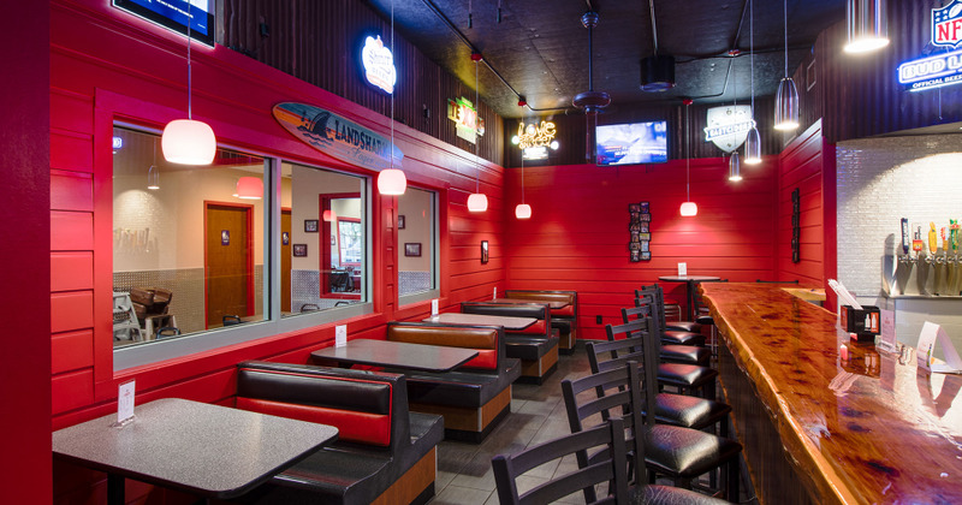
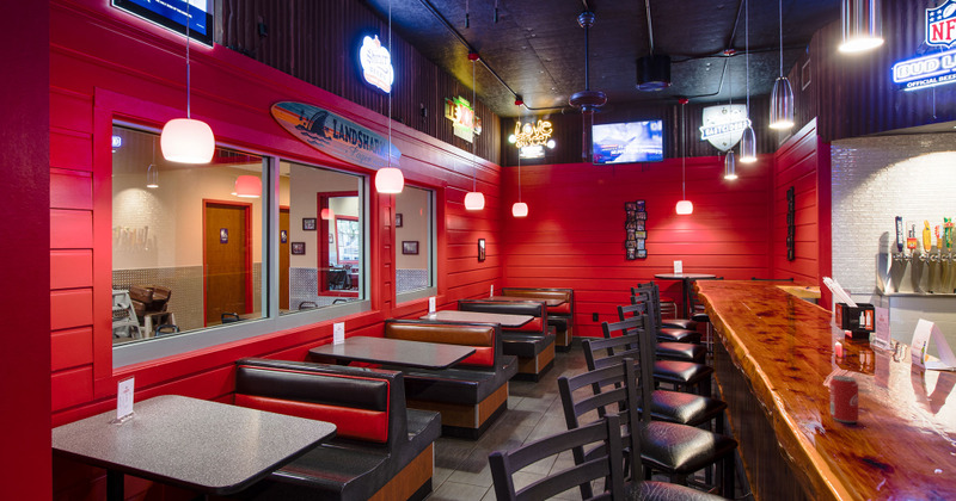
+ beverage can [829,375,859,423]
